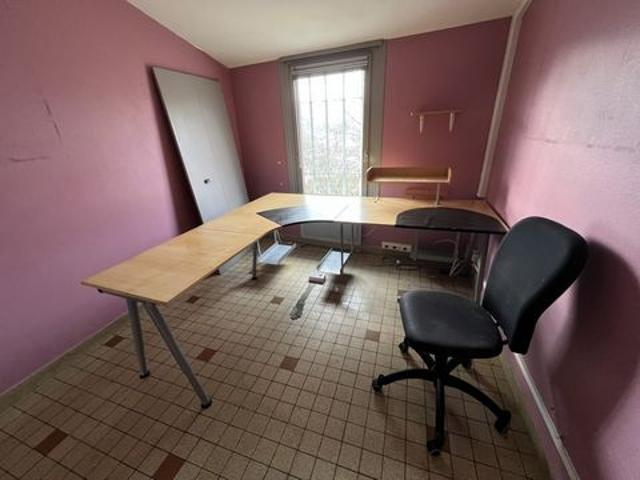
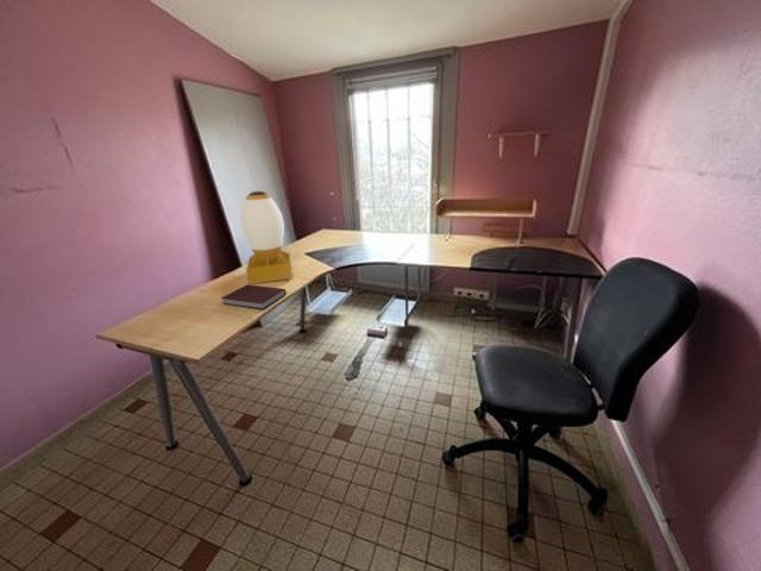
+ notebook [220,284,287,310]
+ desk lamp [239,189,294,286]
